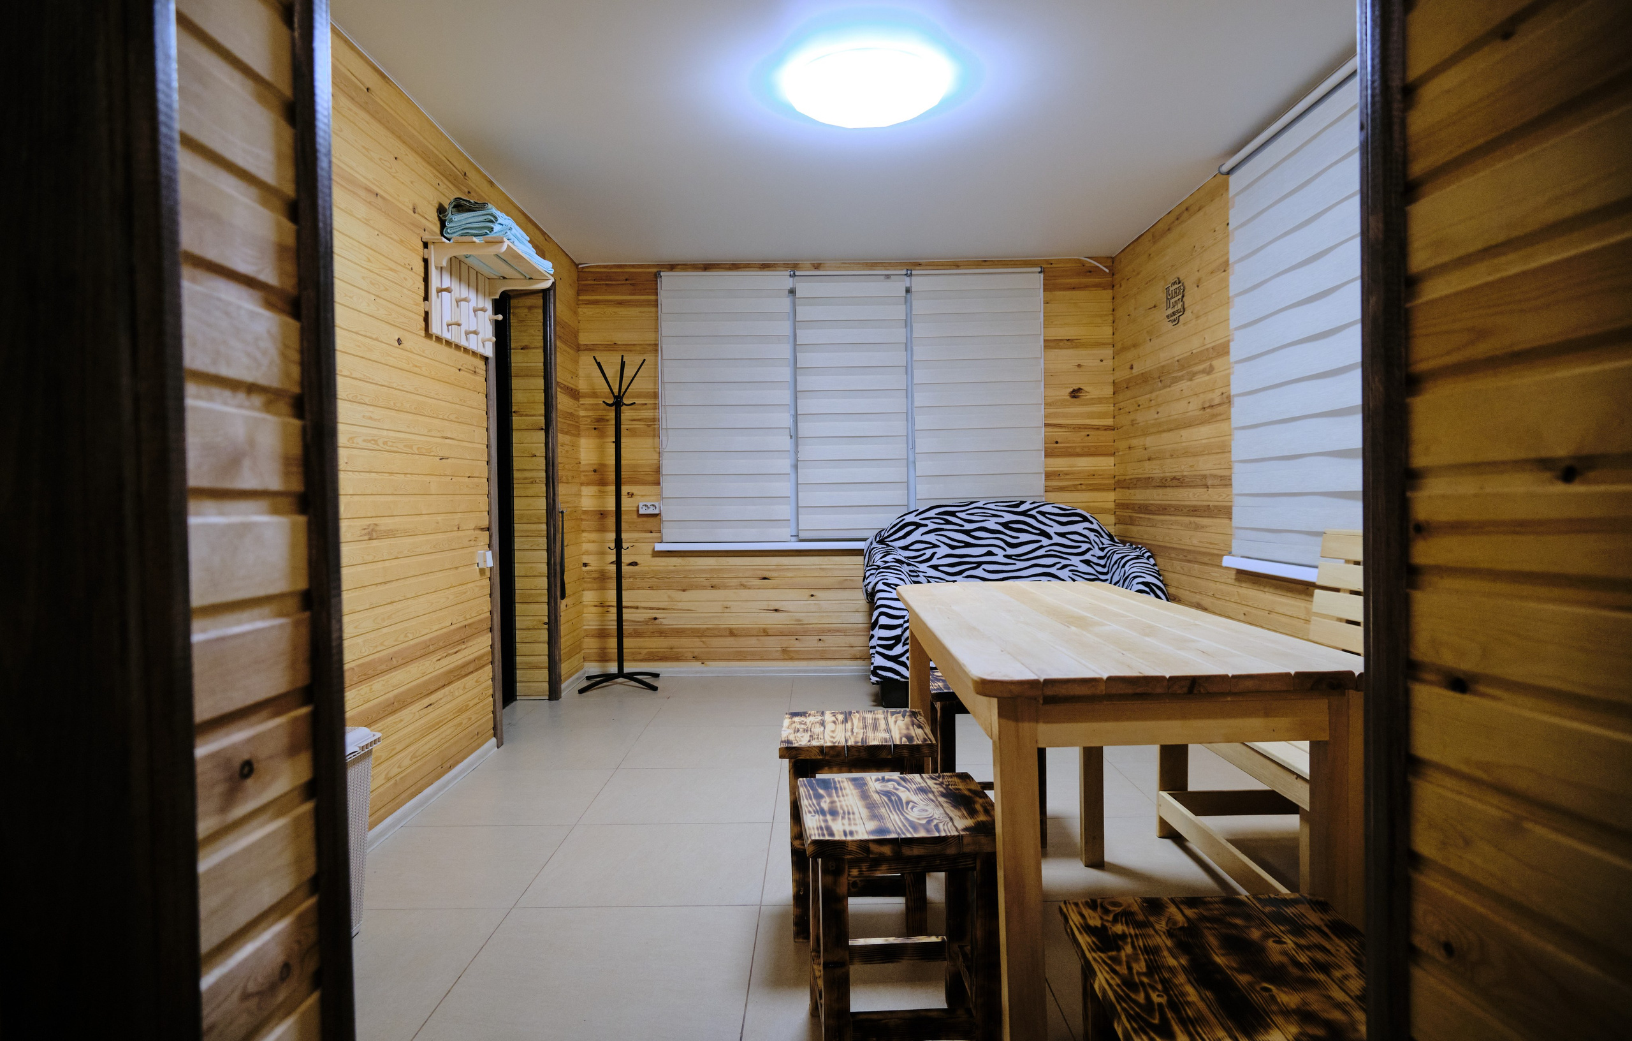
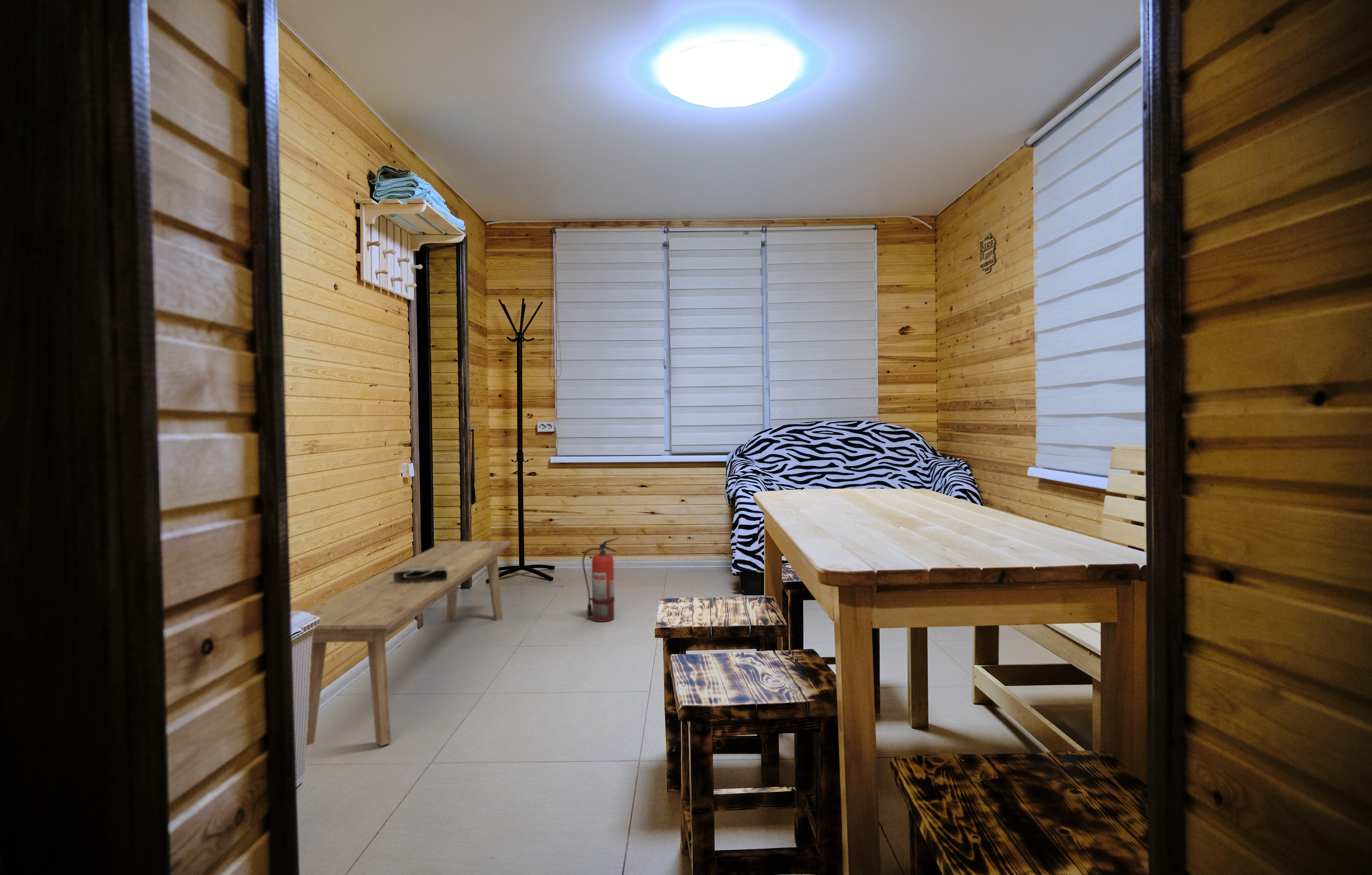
+ tote bag [393,566,448,594]
+ fire extinguisher [582,537,619,622]
+ bench [301,540,512,746]
